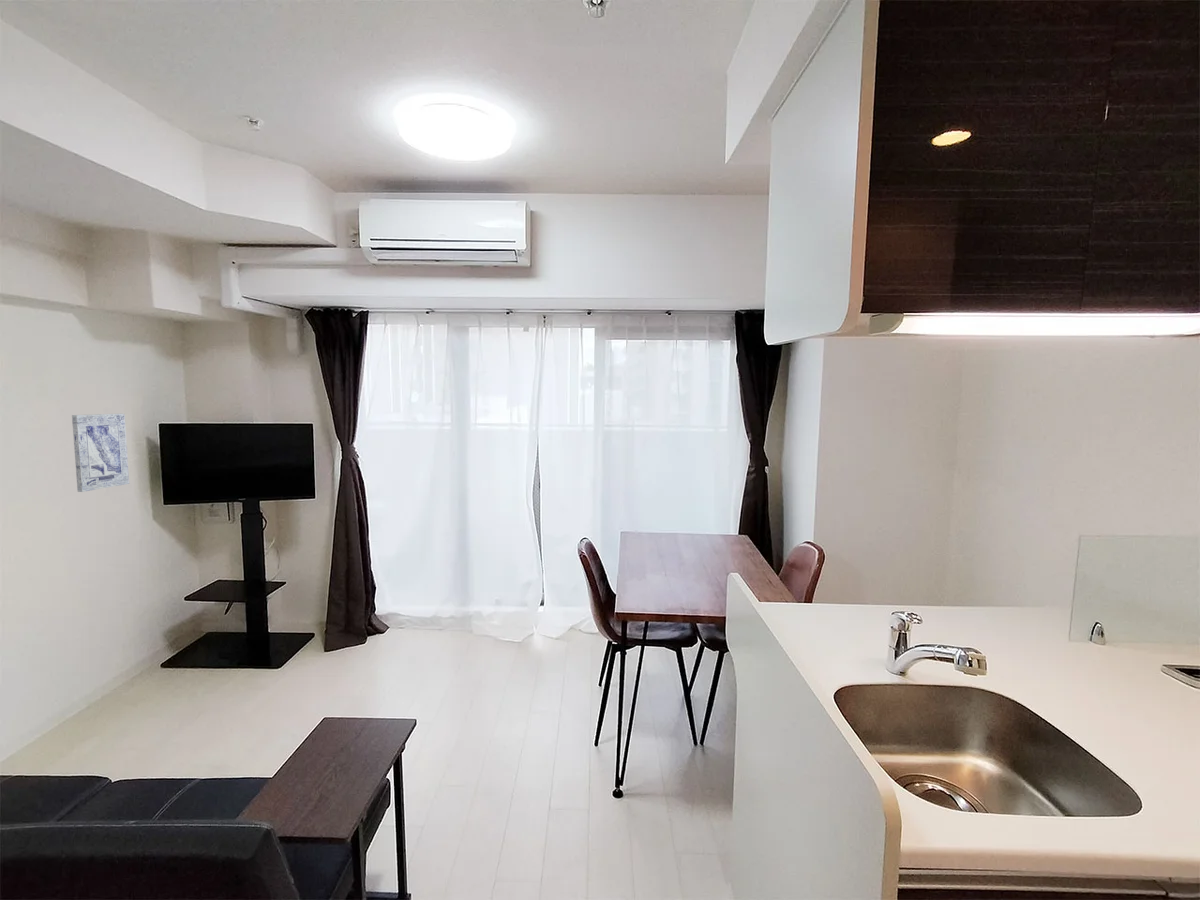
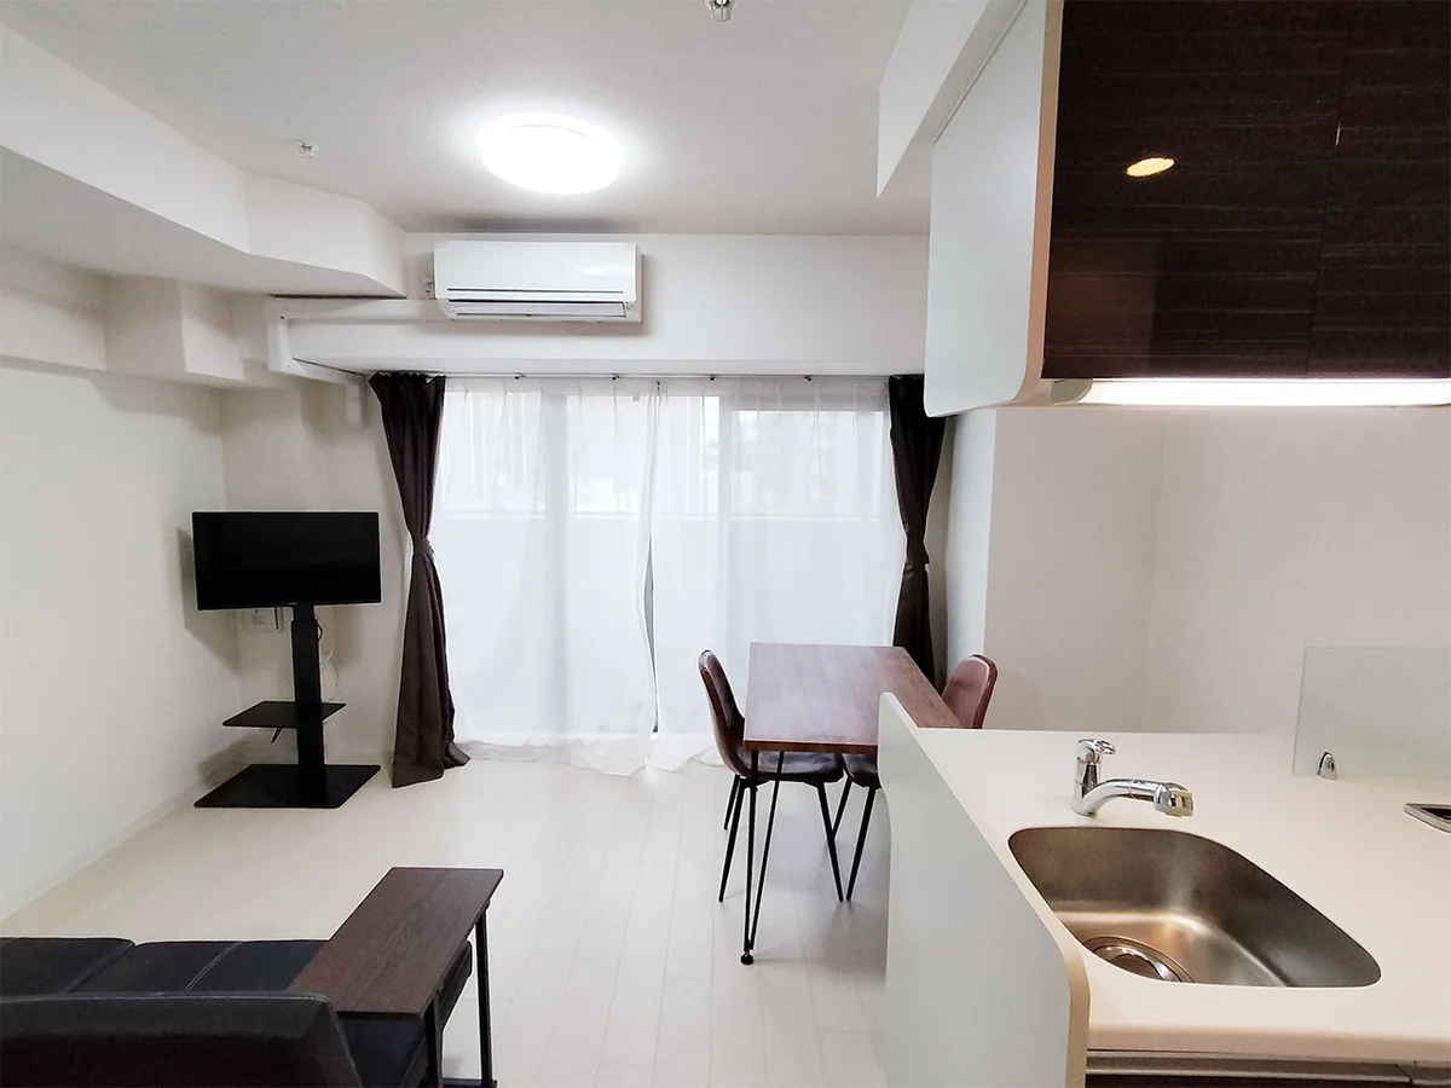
- wall art [71,413,130,493]
